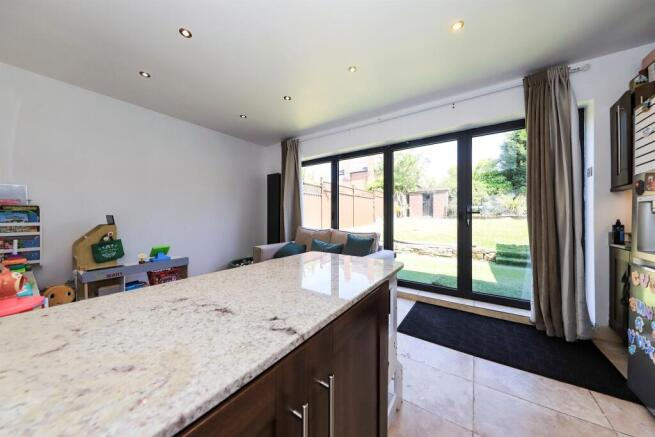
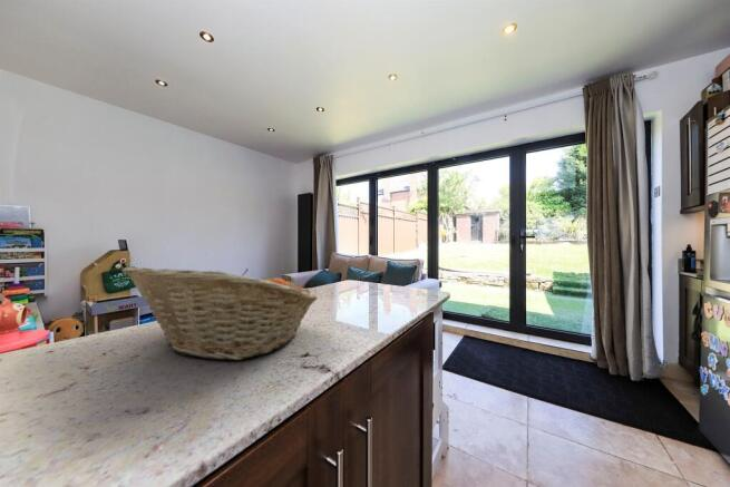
+ fruit basket [120,265,320,361]
